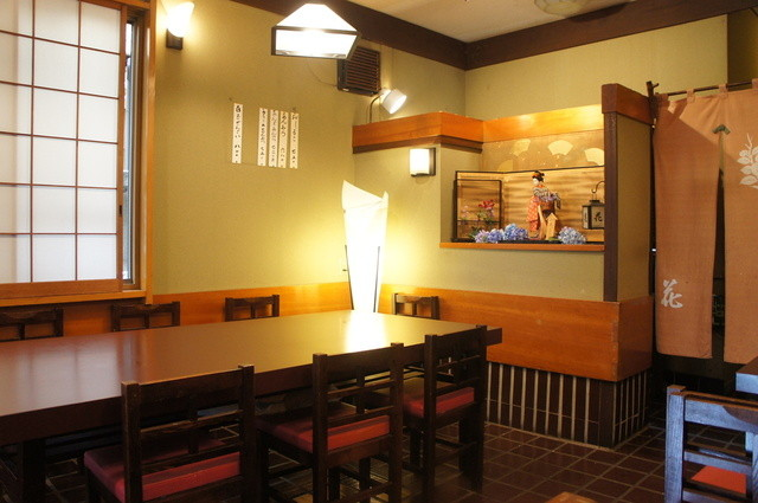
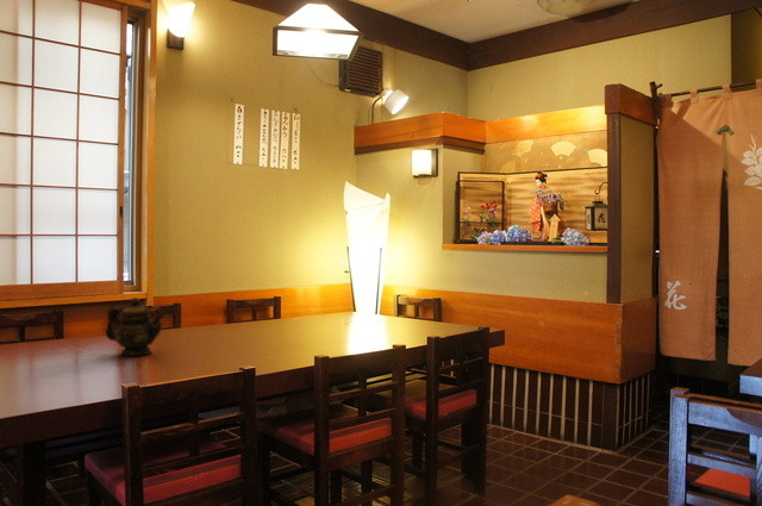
+ teapot [105,296,167,357]
